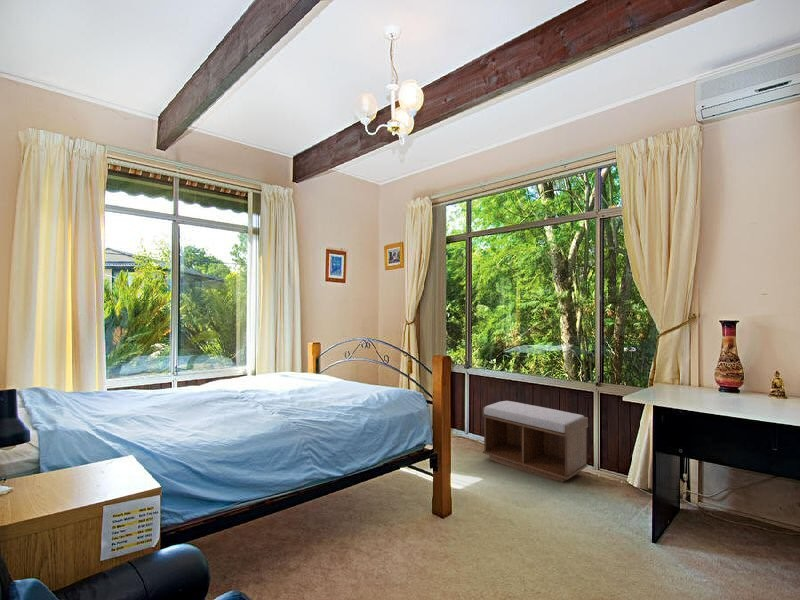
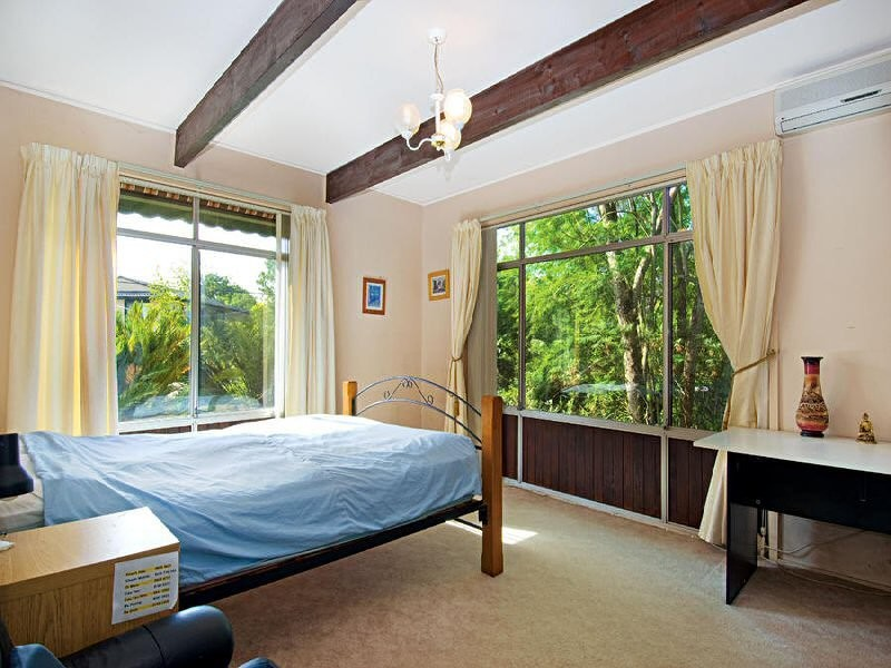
- bench [482,400,589,483]
